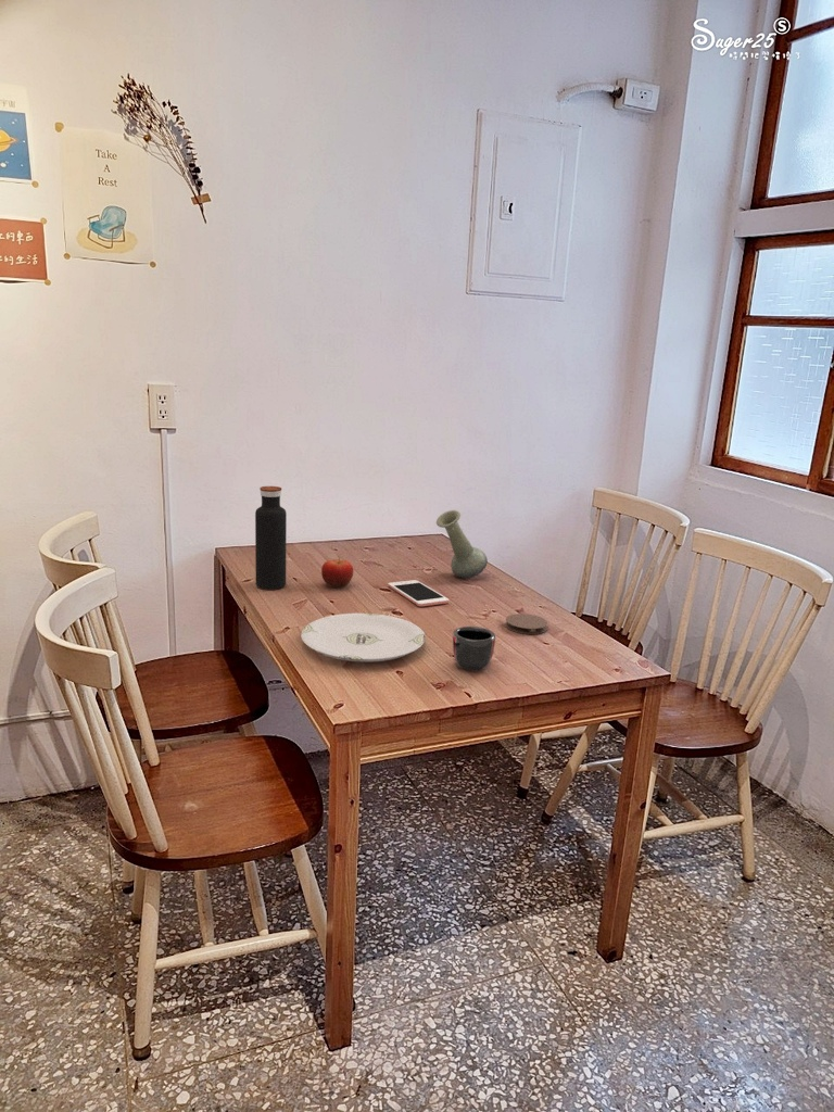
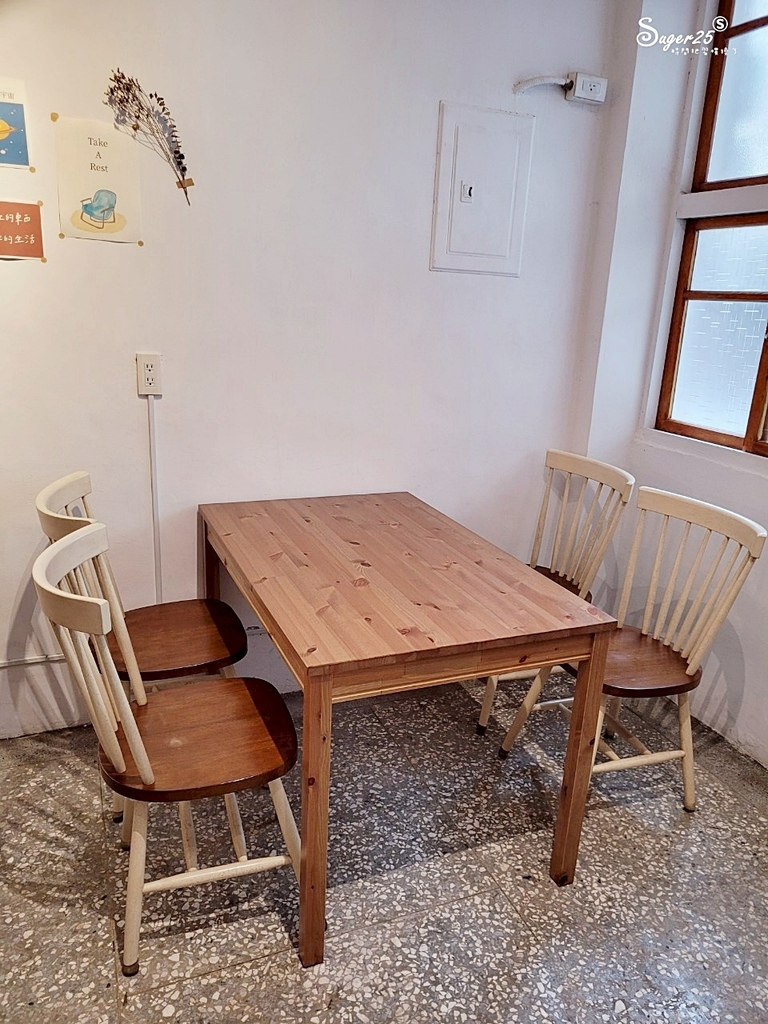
- water bottle [254,485,288,591]
- cell phone [387,579,450,607]
- vase [435,509,489,580]
- fruit [320,557,354,589]
- mug [452,626,496,671]
- coaster [504,612,548,635]
- plate [300,612,427,662]
